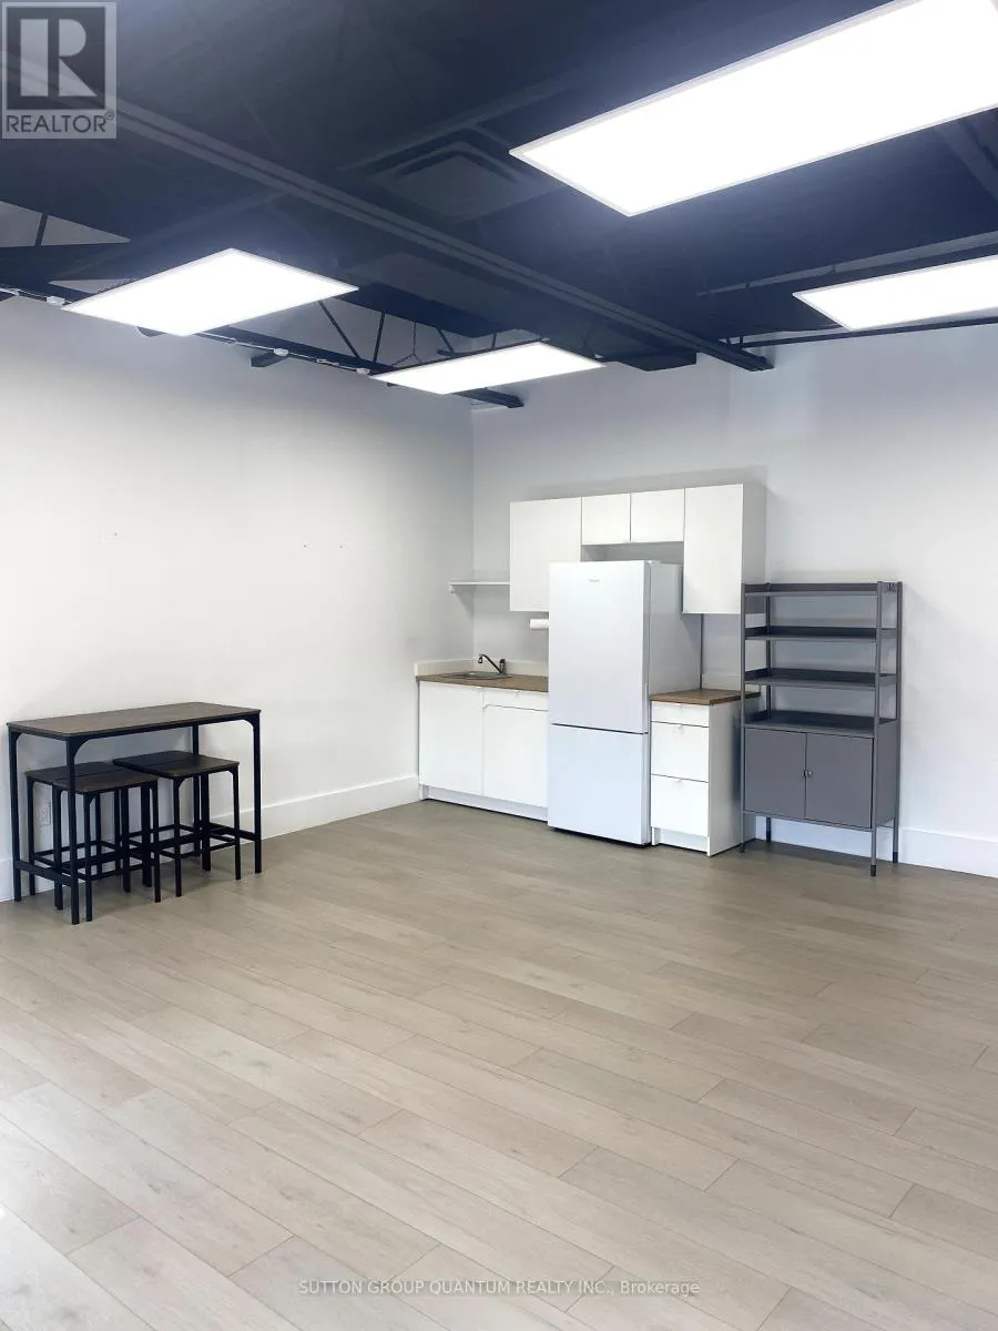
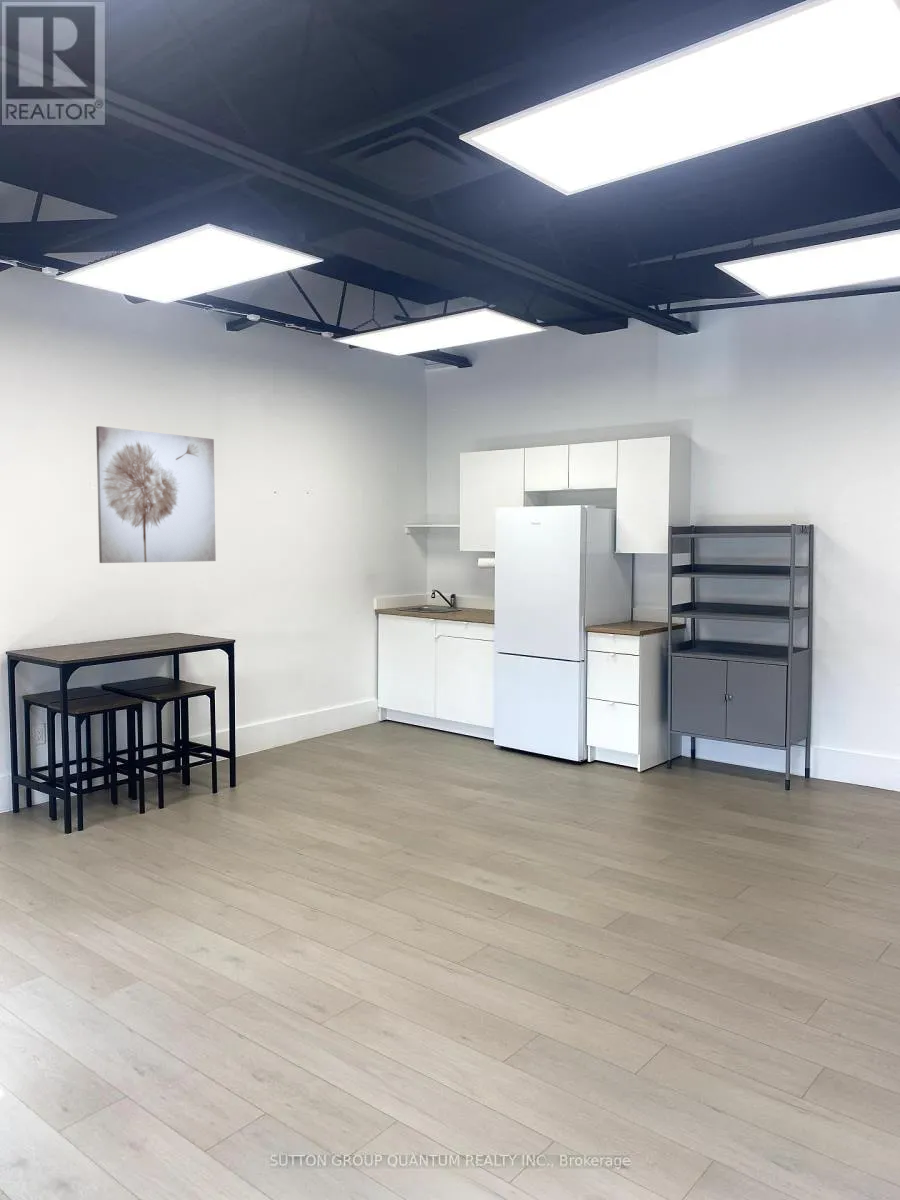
+ wall art [95,425,217,564]
